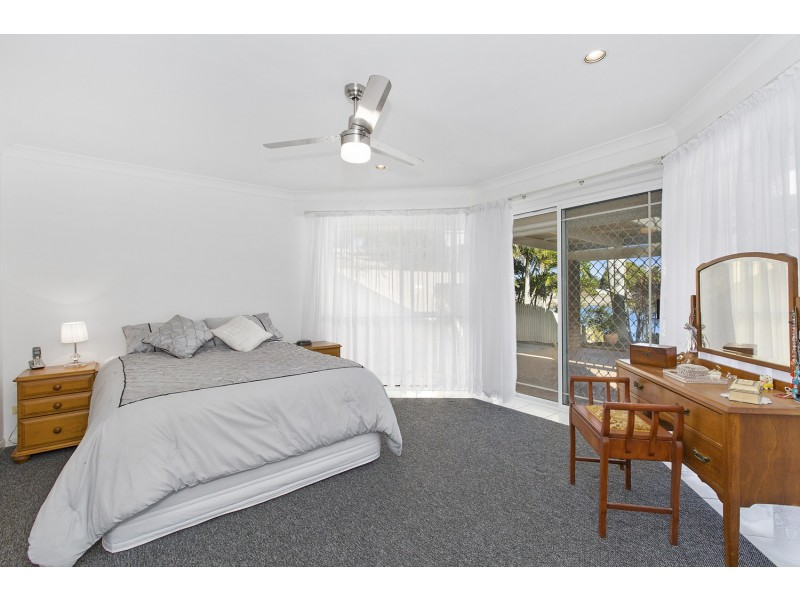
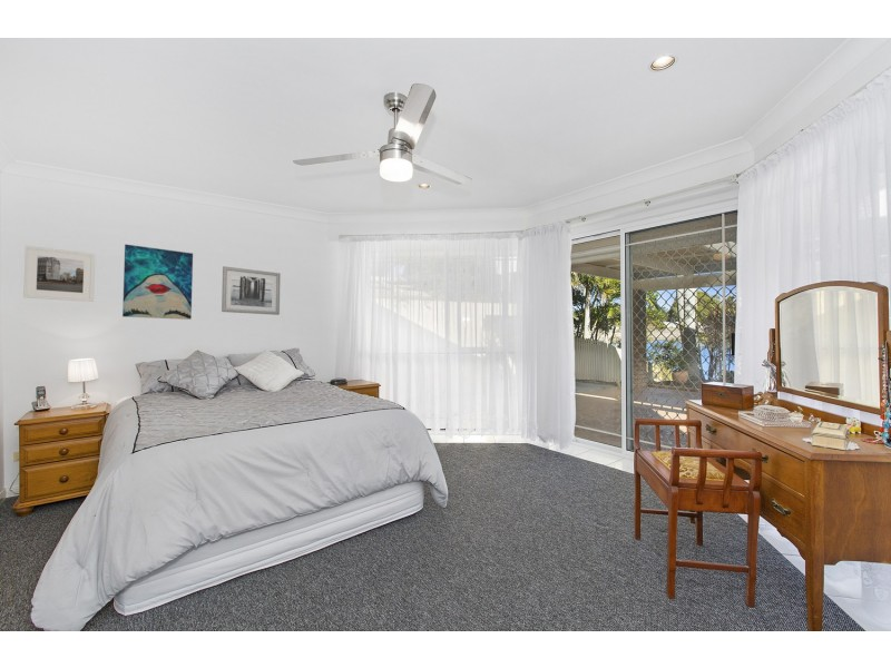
+ wall art [221,266,282,316]
+ wall art [121,244,194,321]
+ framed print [22,245,96,303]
